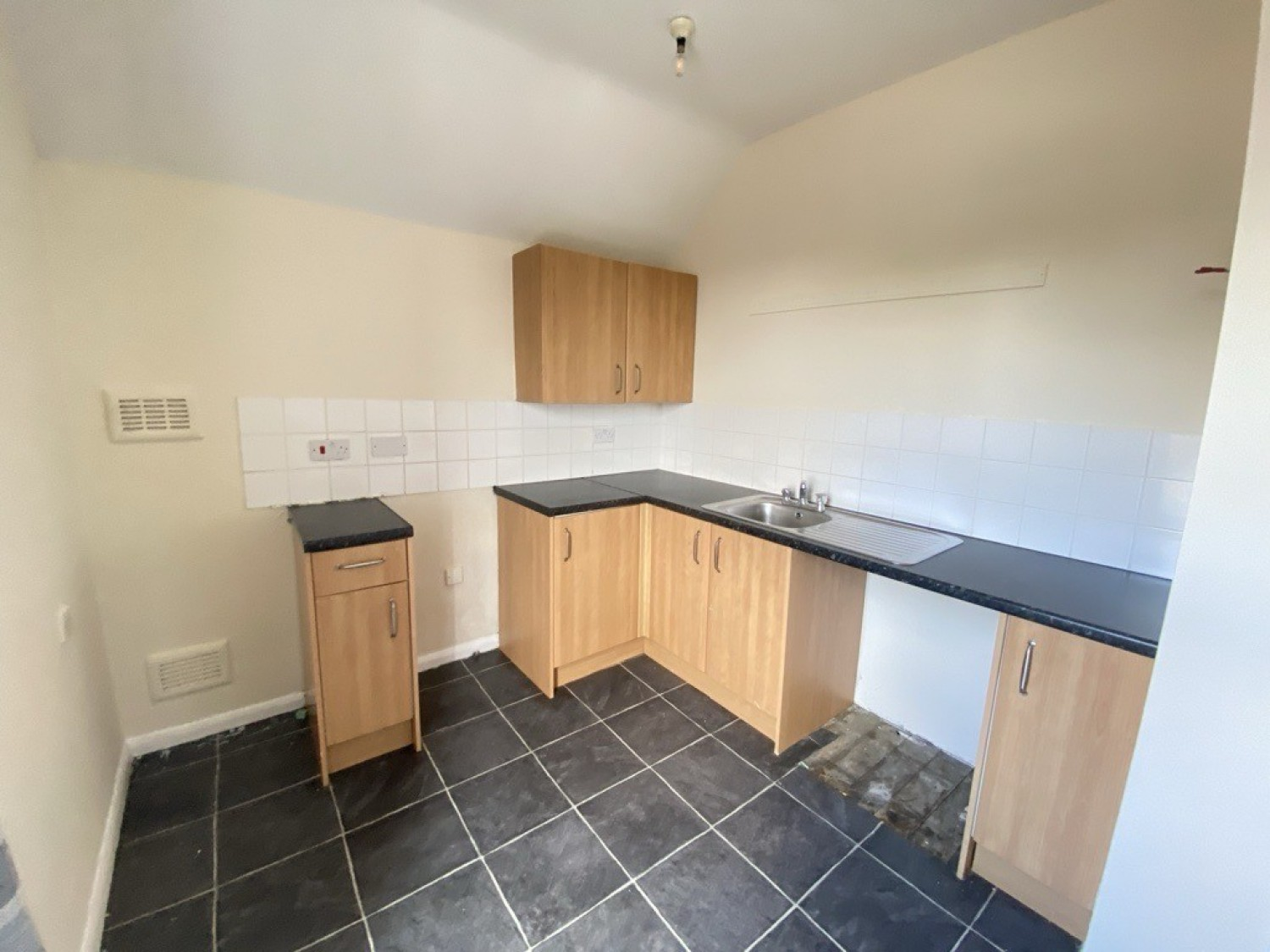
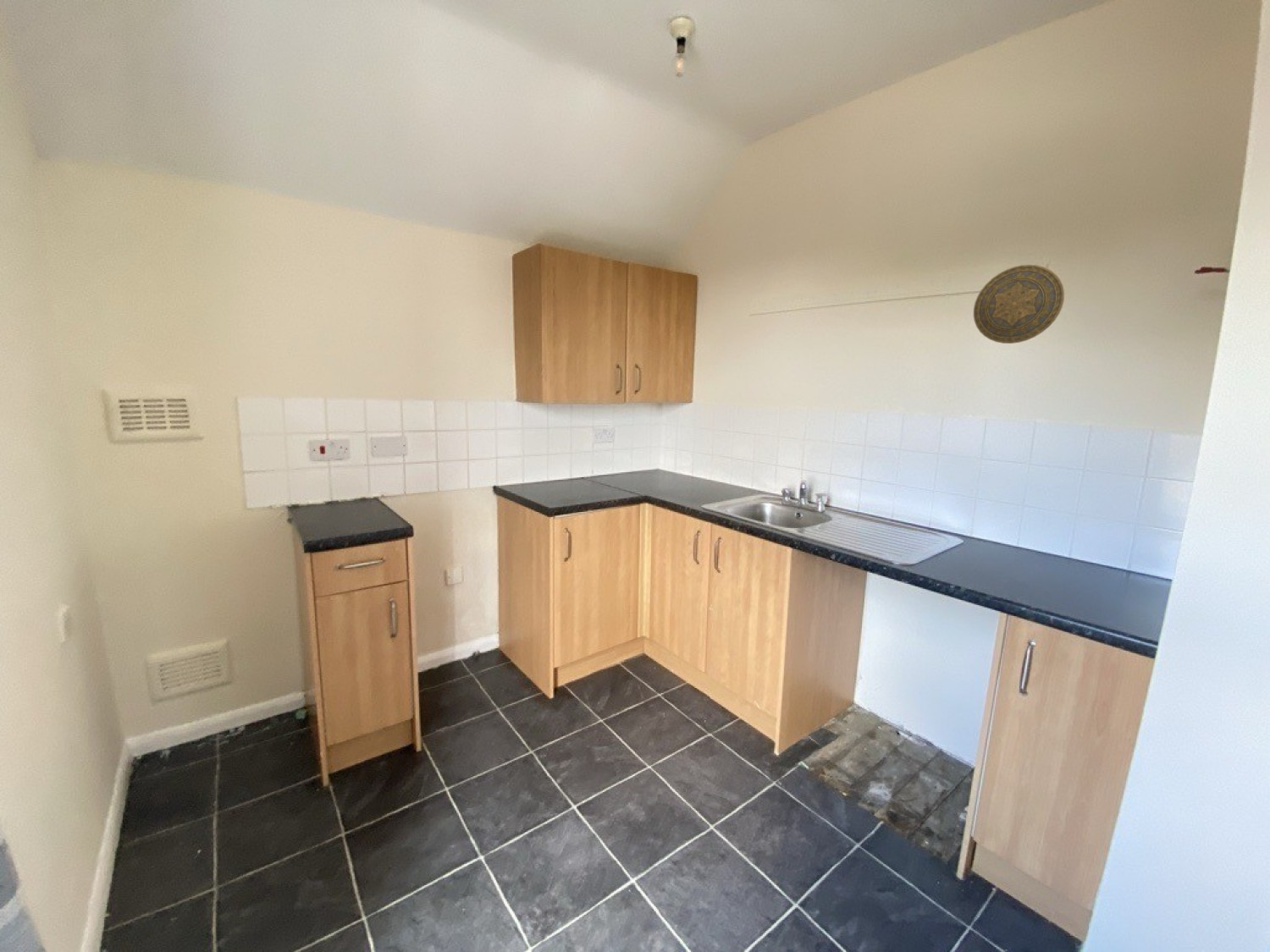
+ decorative plate [973,264,1065,344]
